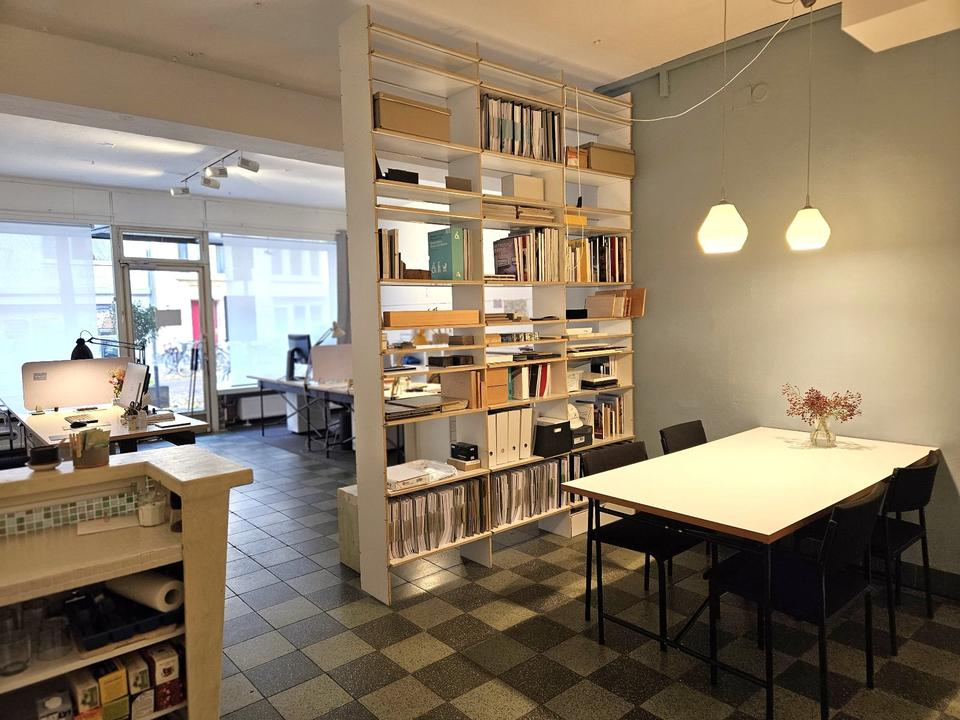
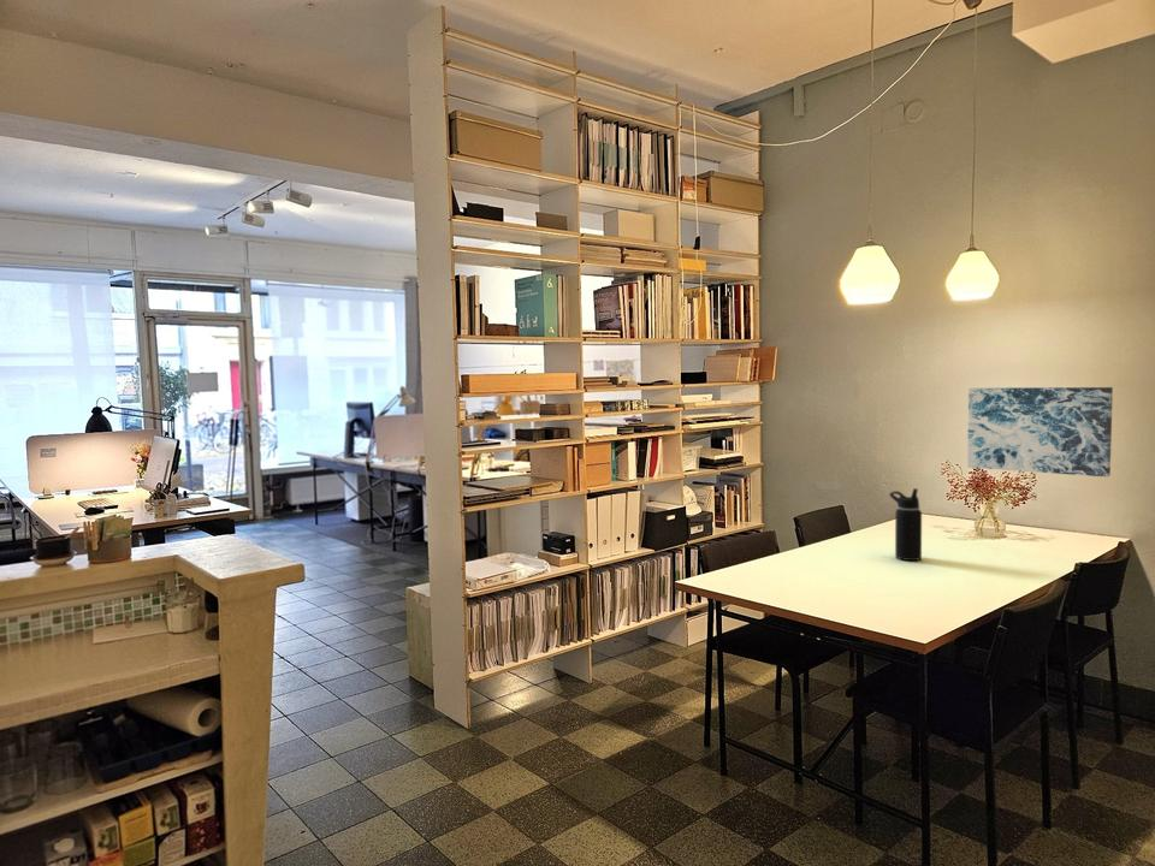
+ water bottle [888,487,923,562]
+ wall art [966,386,1114,478]
